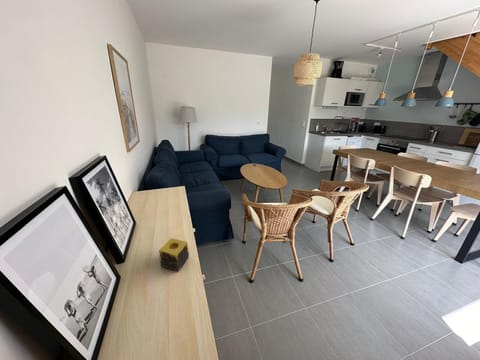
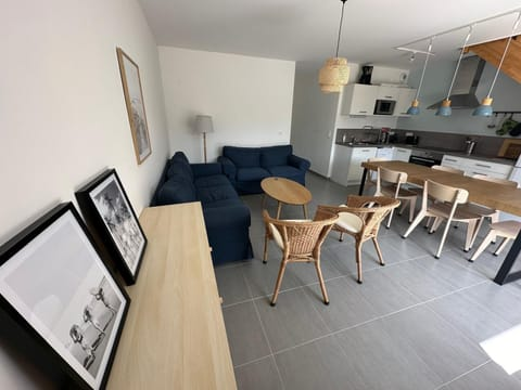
- candle [158,237,190,273]
